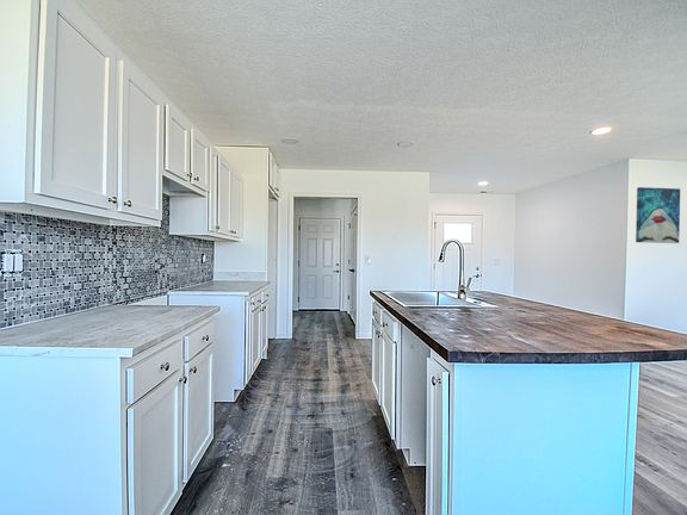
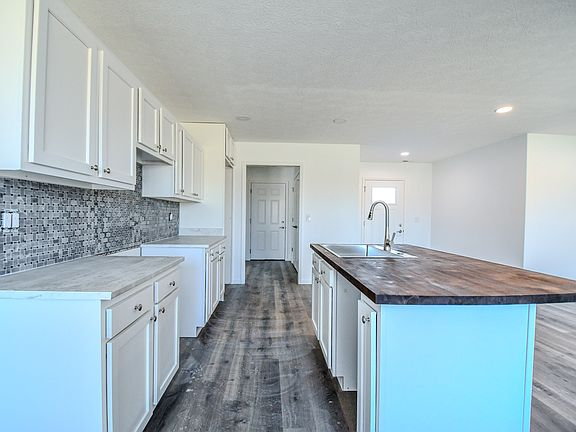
- wall art [635,186,681,244]
